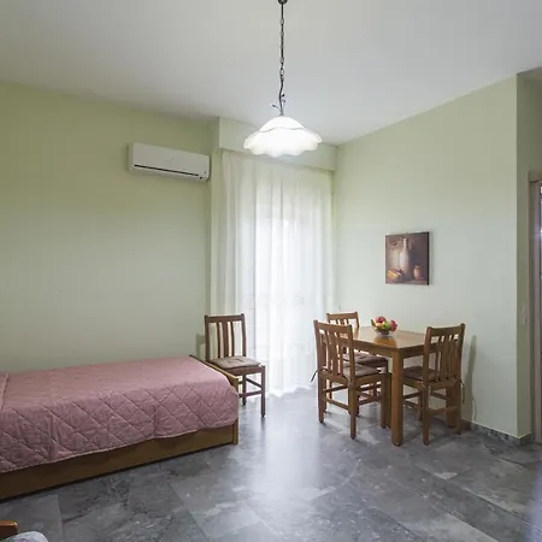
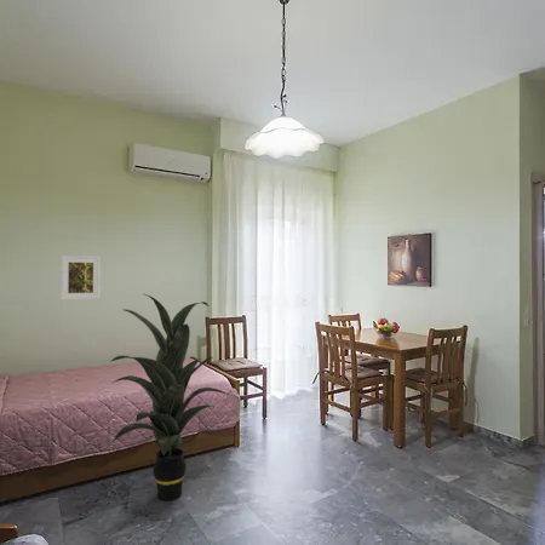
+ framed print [59,254,102,302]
+ indoor plant [109,293,230,501]
